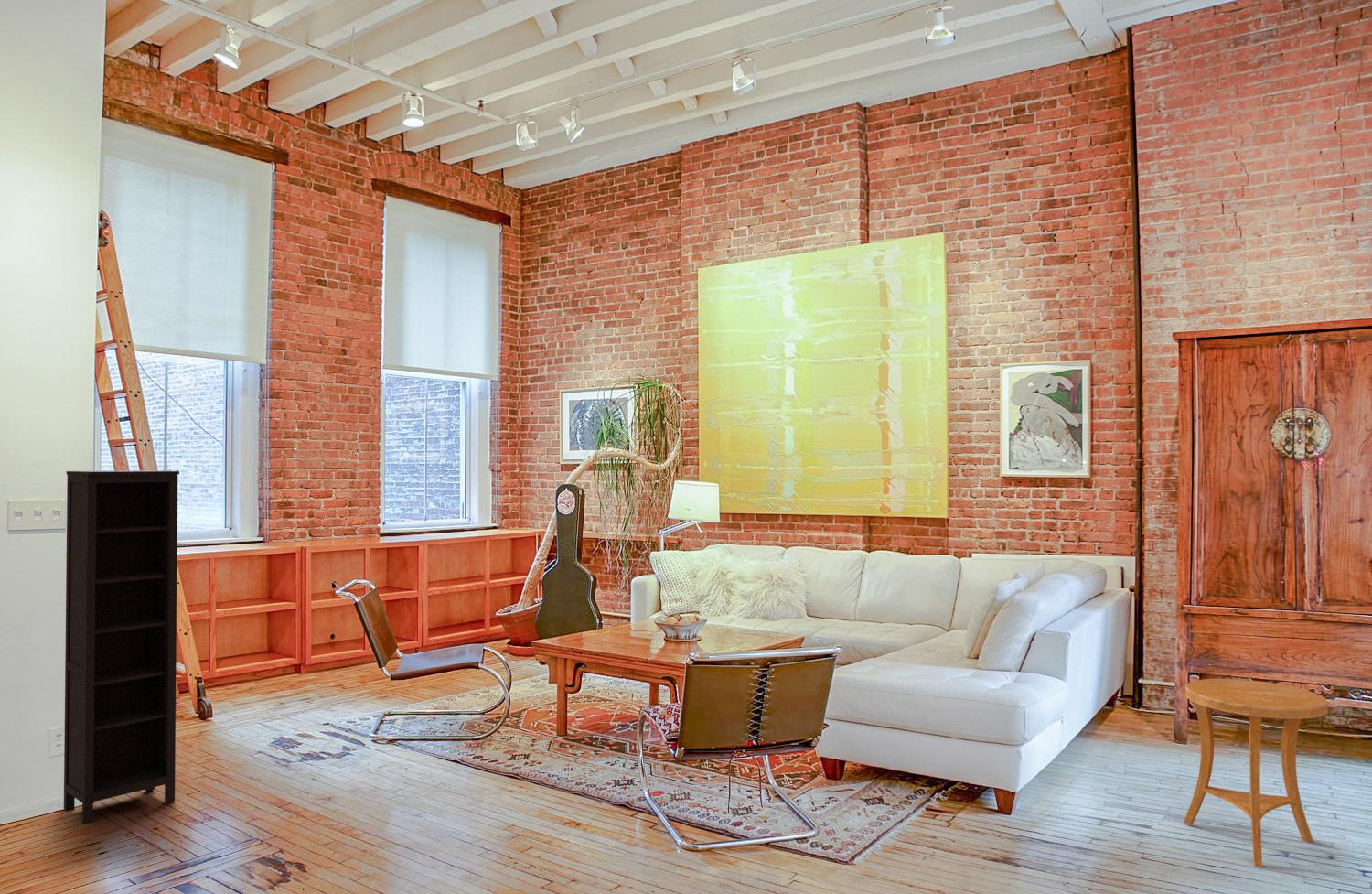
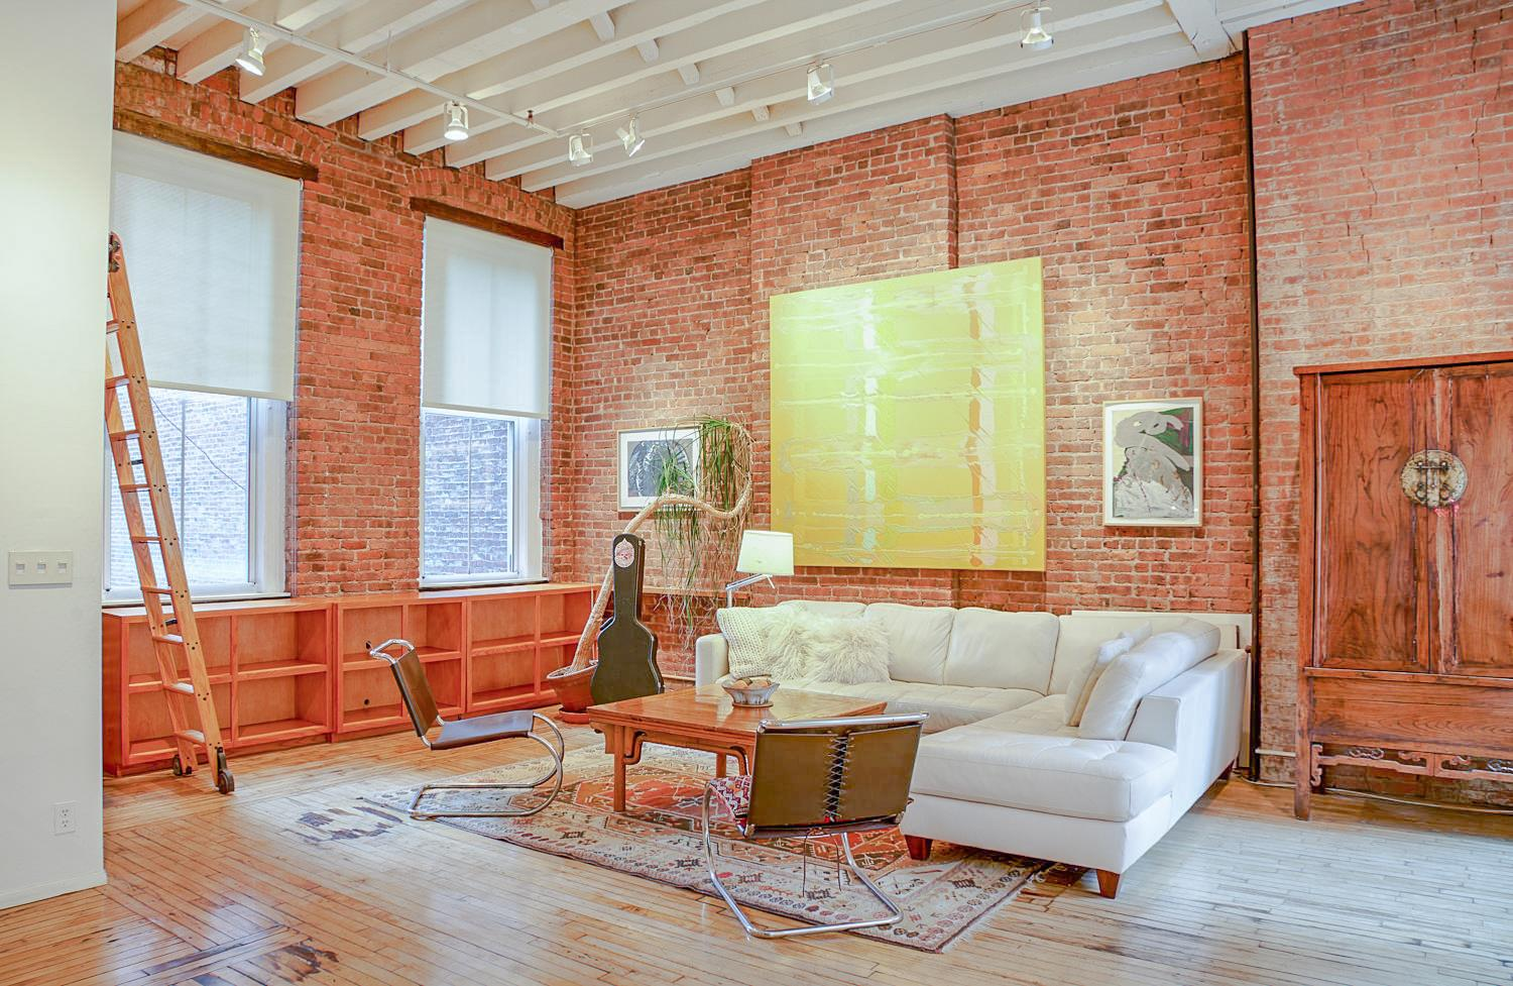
- bookcase [63,469,180,825]
- side table [1183,678,1329,868]
